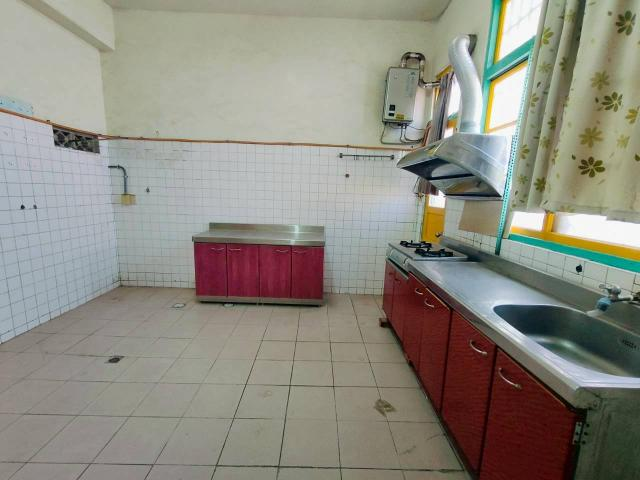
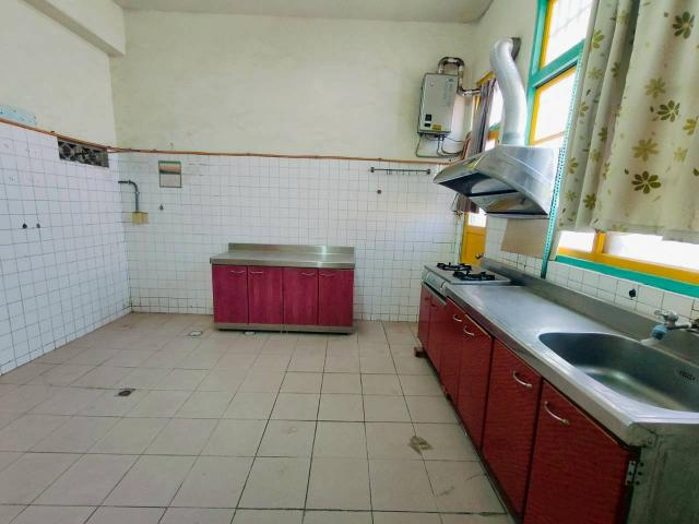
+ calendar [157,158,183,189]
